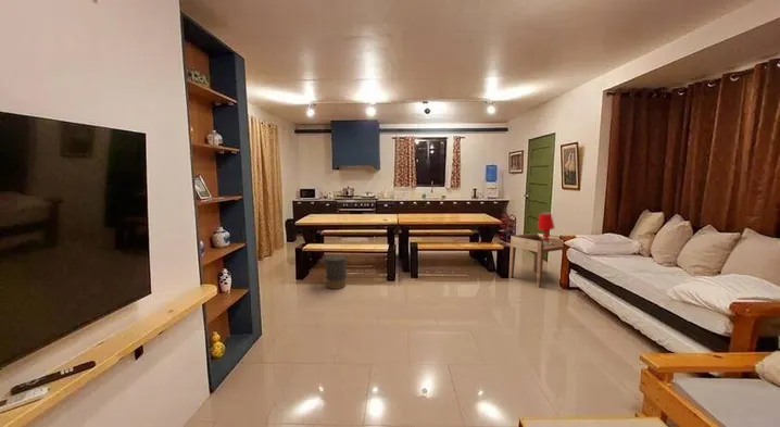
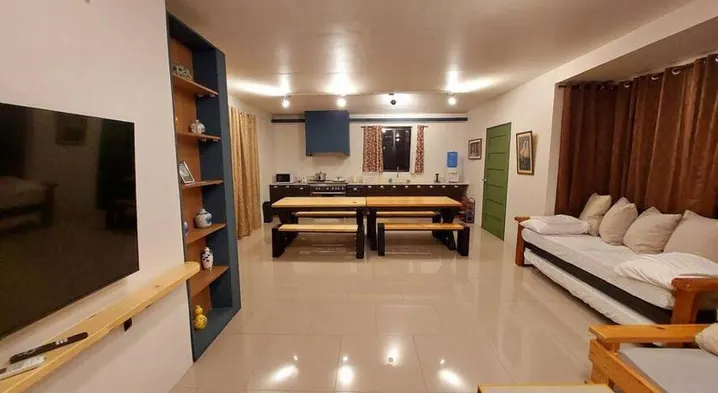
- trash can [318,254,348,290]
- table lamp [537,211,556,244]
- side table [508,231,564,288]
